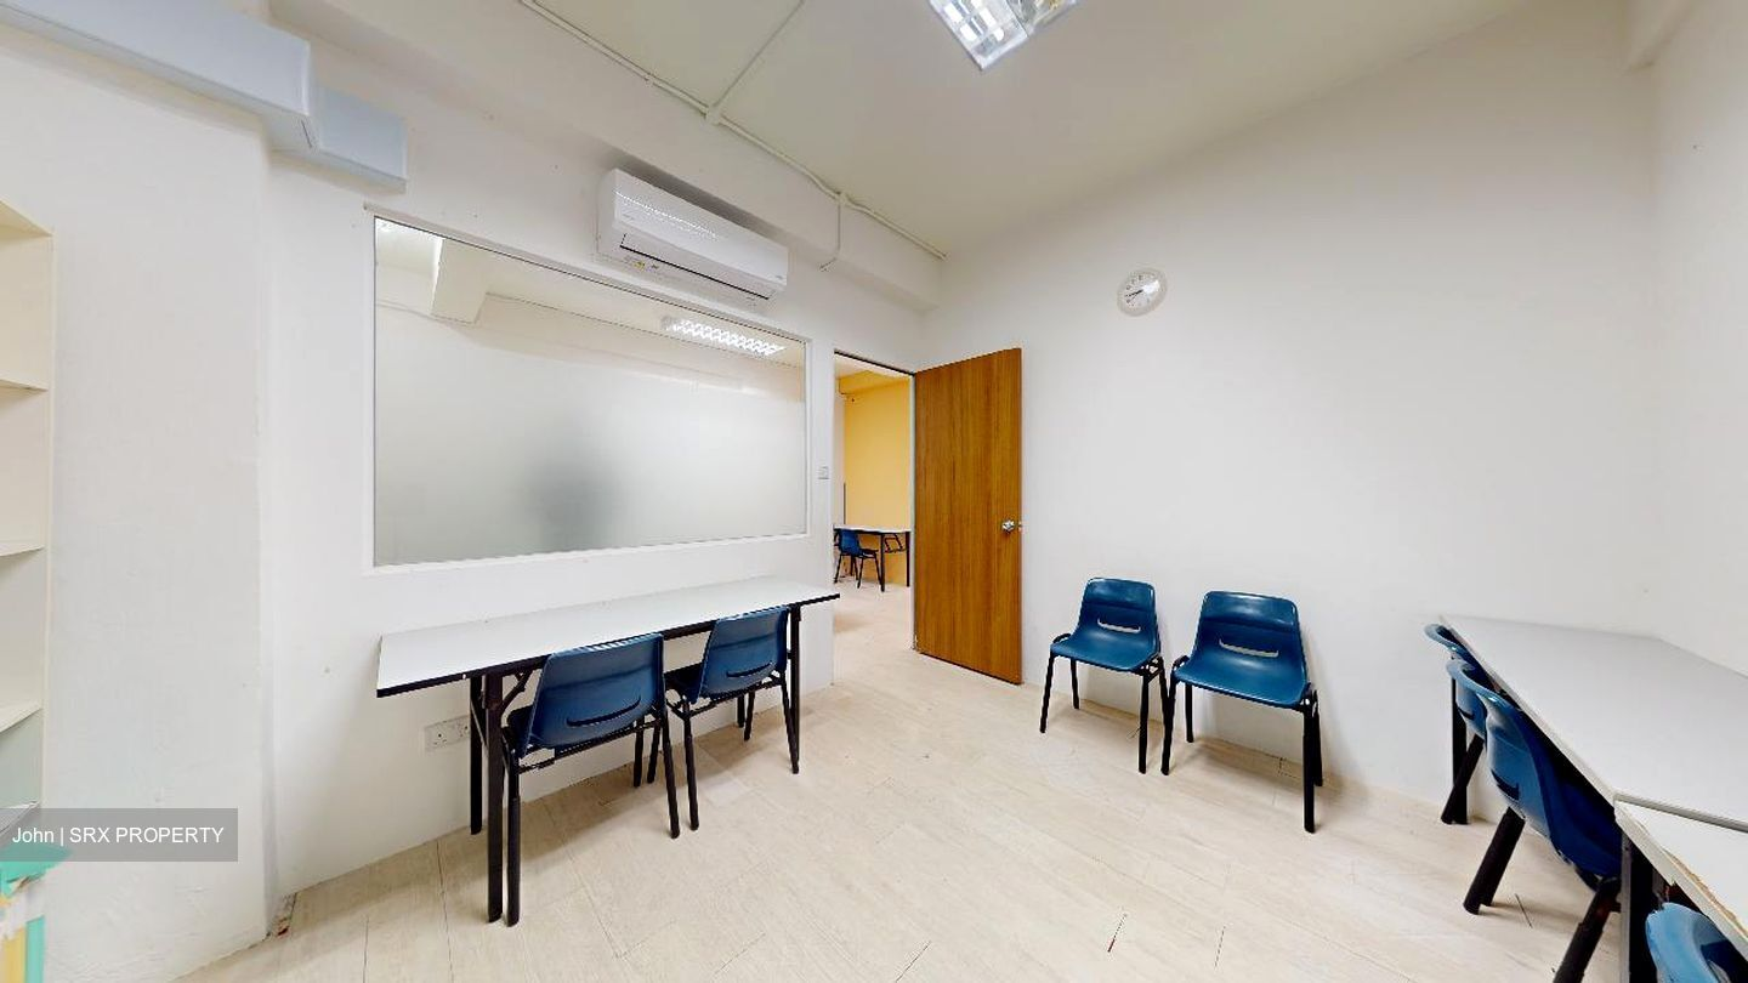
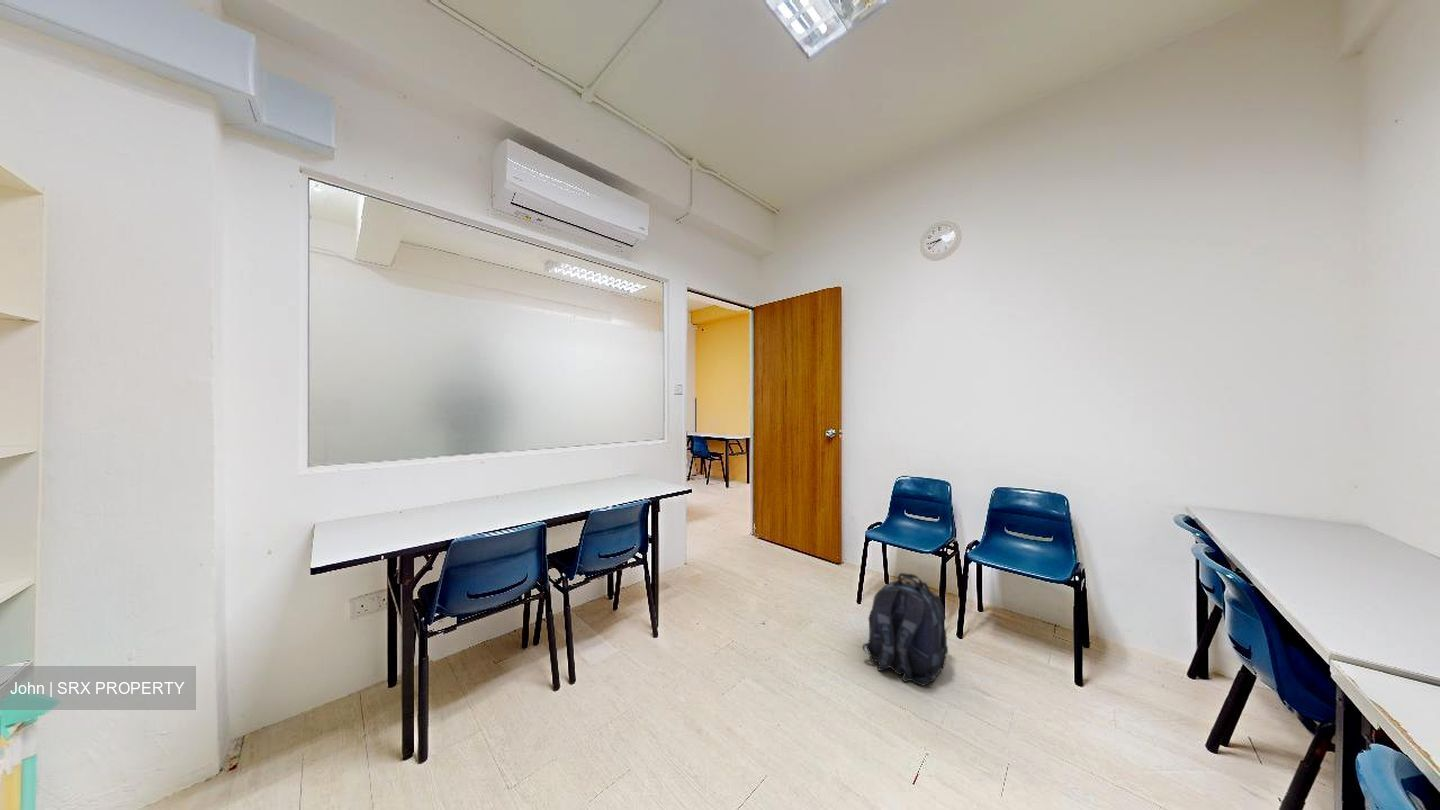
+ backpack [862,572,949,687]
